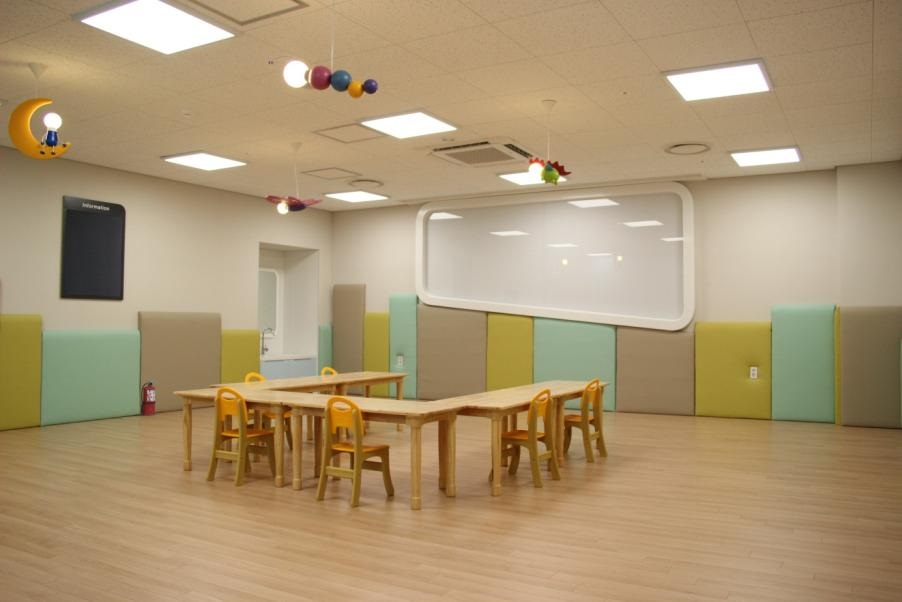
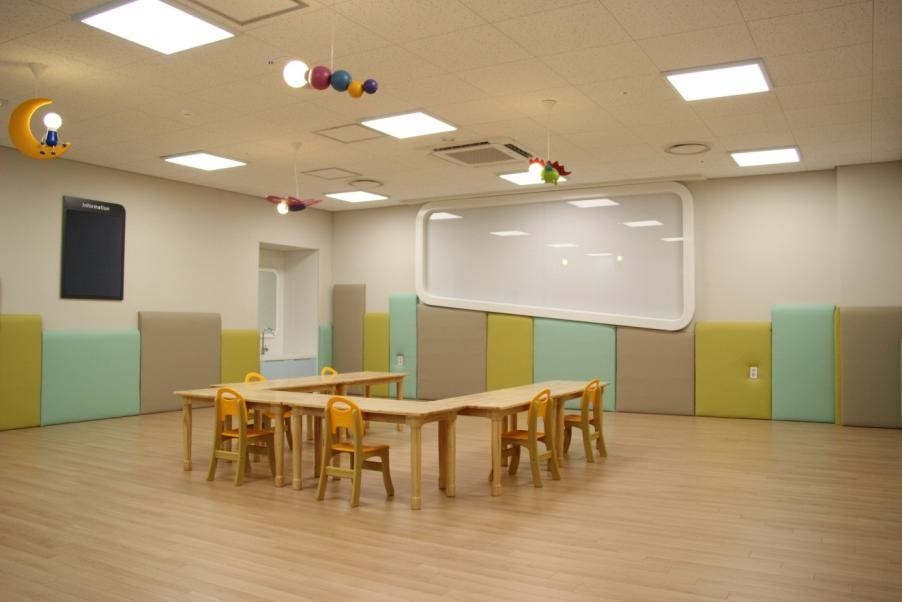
- fire extinguisher [140,377,158,416]
